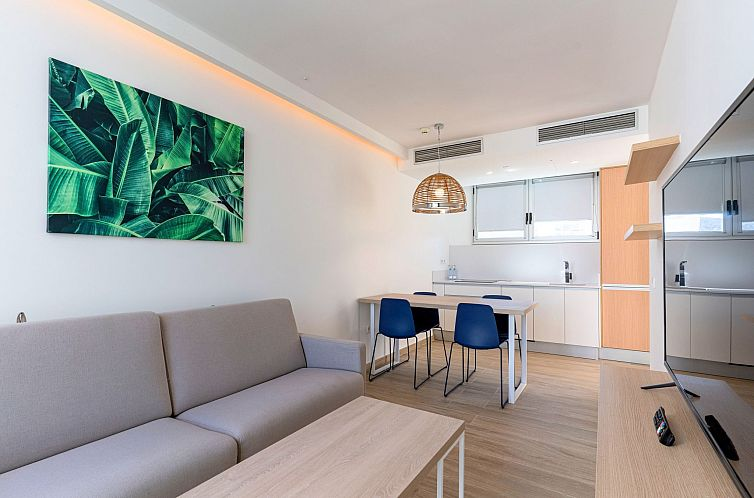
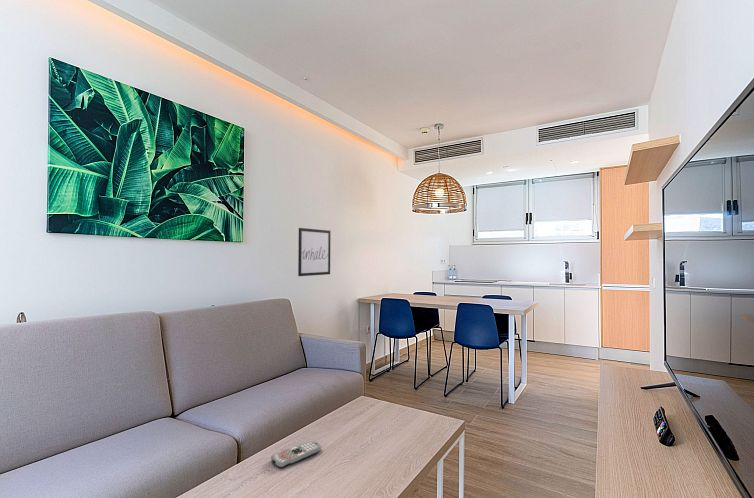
+ remote control [270,440,322,469]
+ wall art [297,227,332,277]
